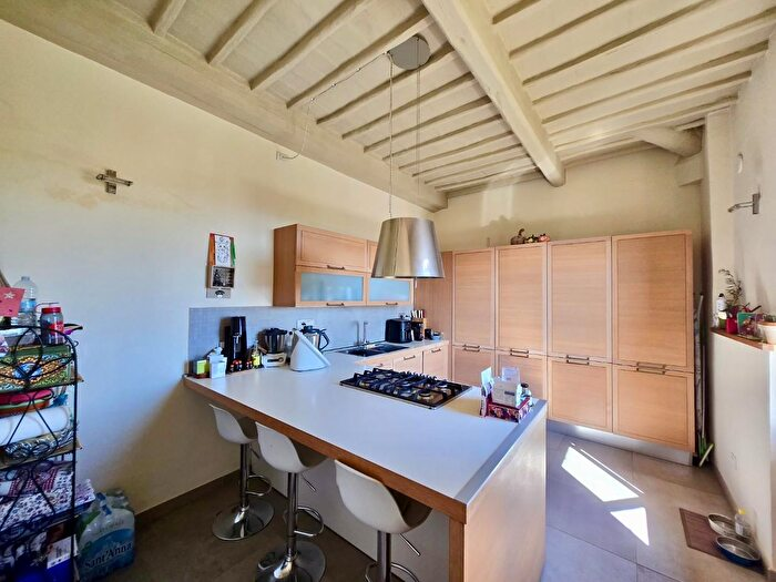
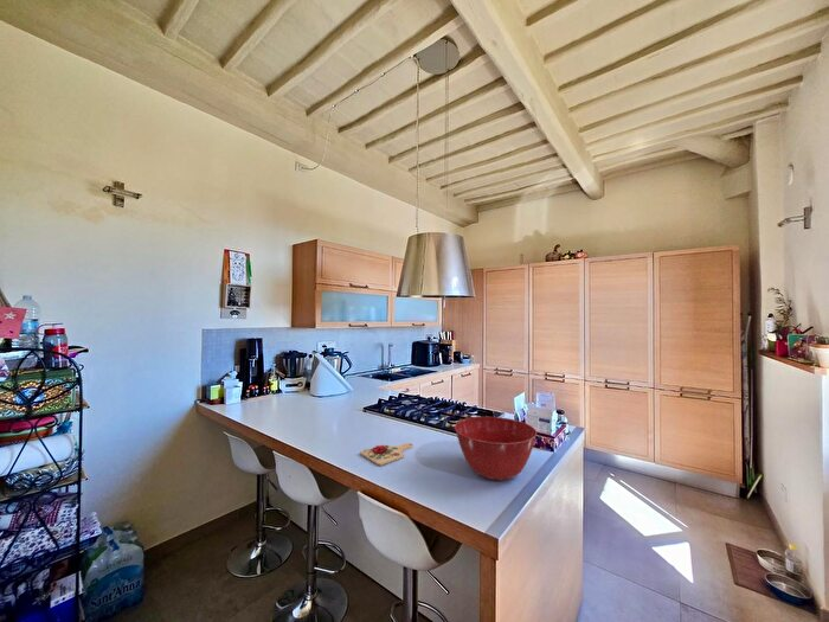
+ cutting board [359,442,413,467]
+ mixing bowl [454,416,538,481]
